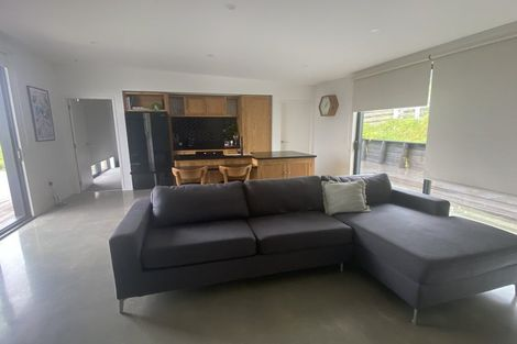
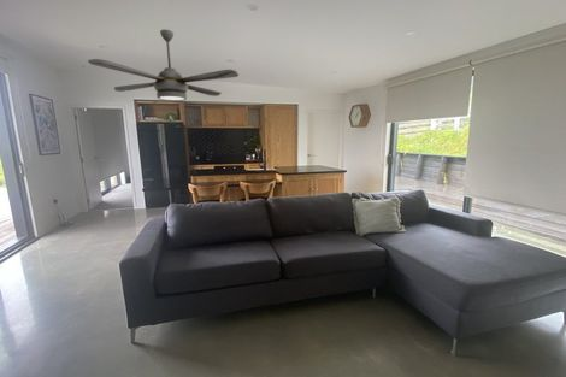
+ ceiling fan [87,28,240,102]
